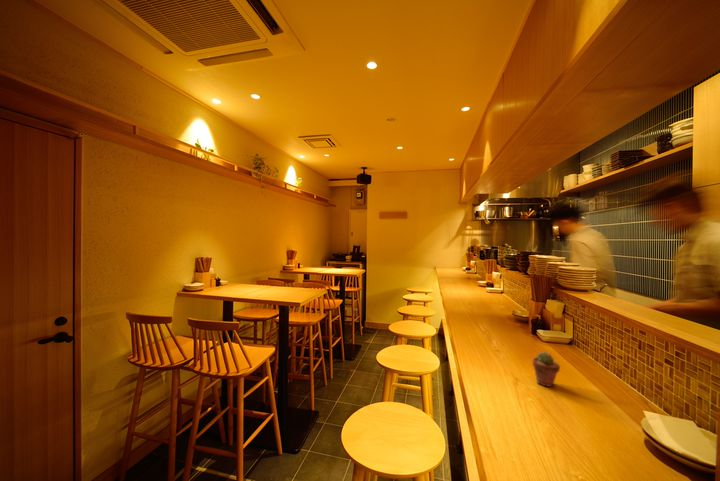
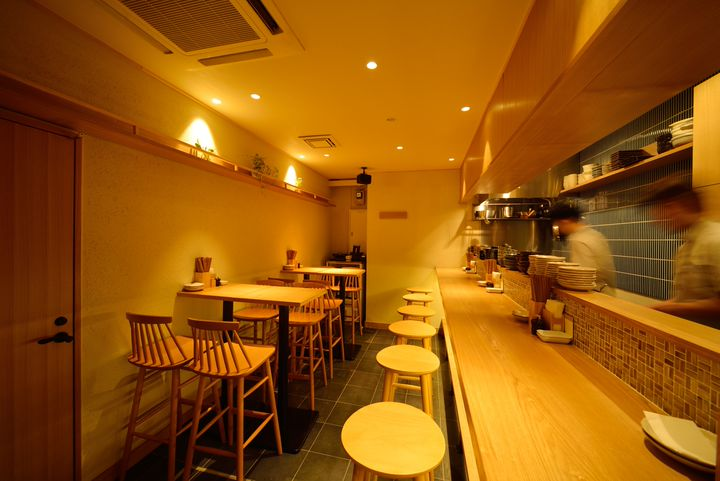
- potted succulent [532,351,561,388]
